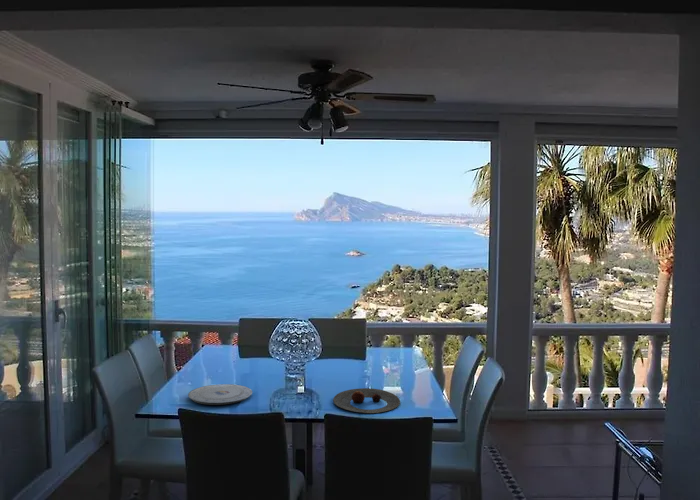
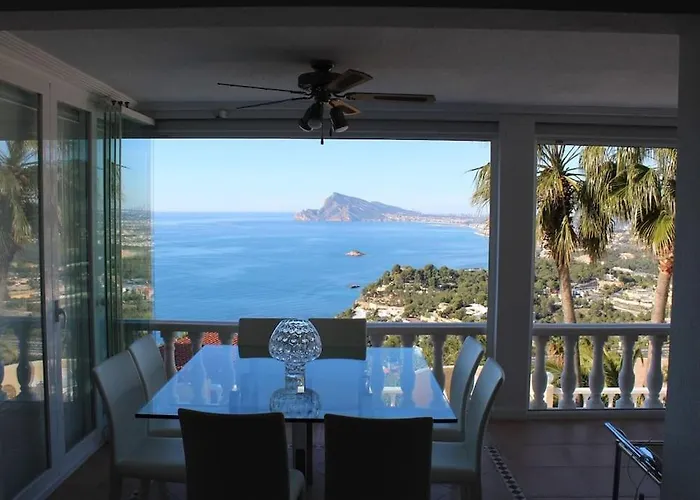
- plate [187,383,253,406]
- plate [332,387,401,414]
